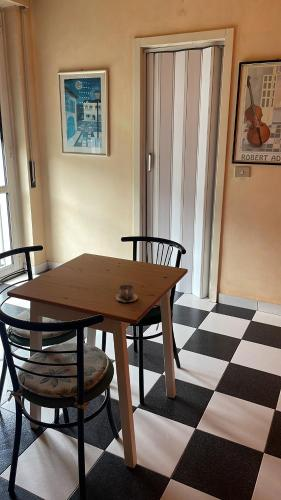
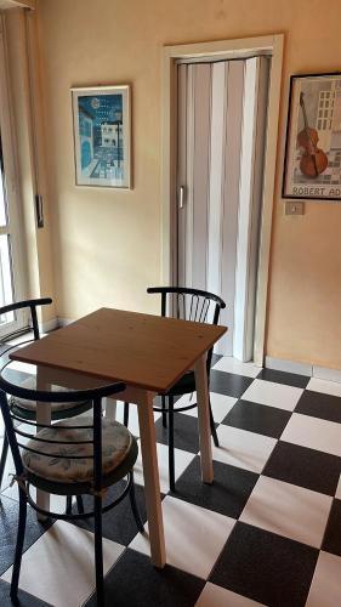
- cup [115,284,139,303]
